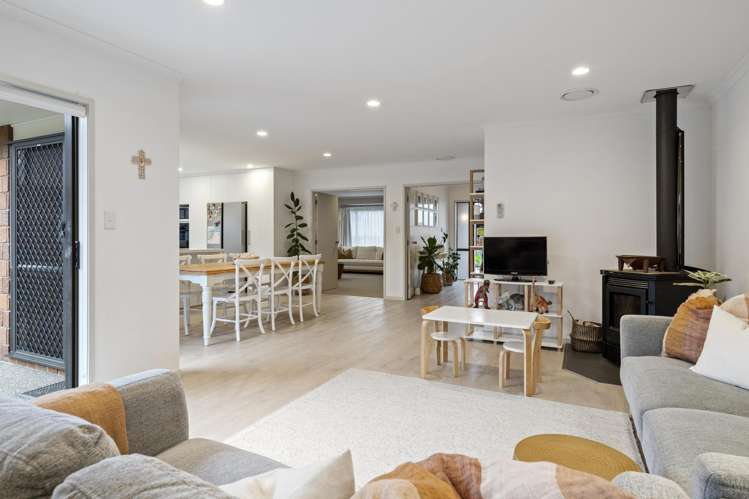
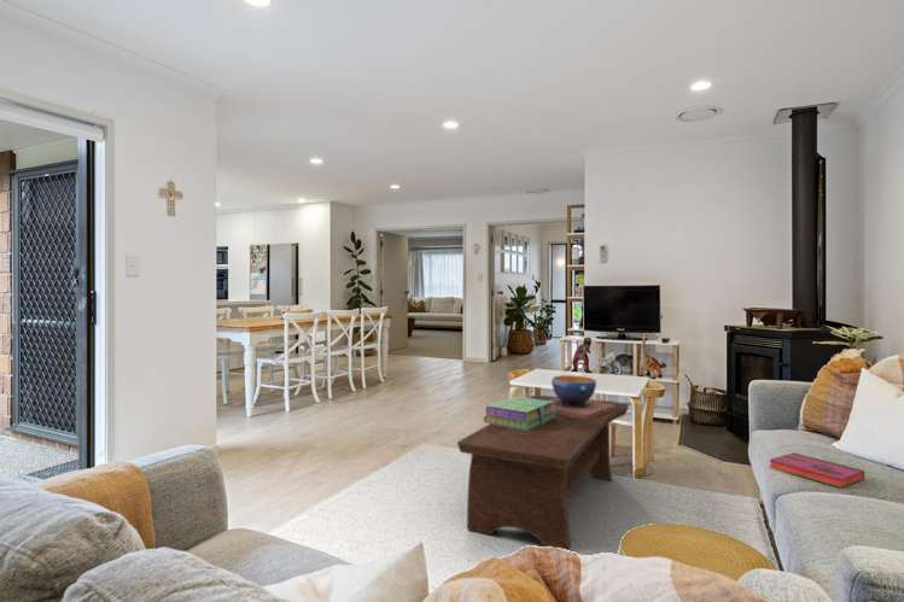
+ hardback book [769,451,865,489]
+ stack of books [483,396,555,429]
+ decorative bowl [549,374,616,419]
+ coffee table [456,393,630,551]
